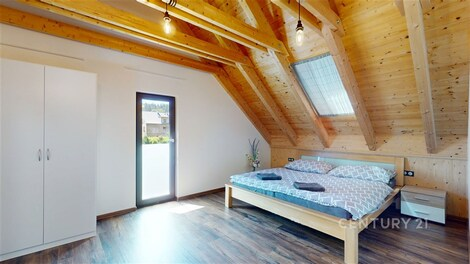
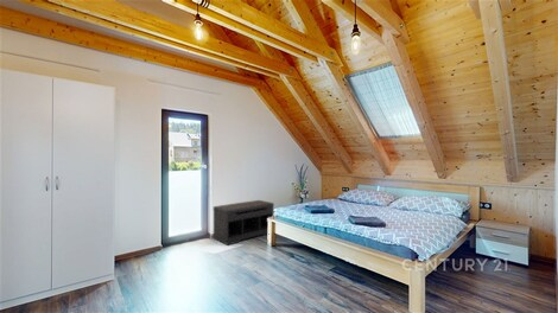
+ bench [213,199,275,247]
